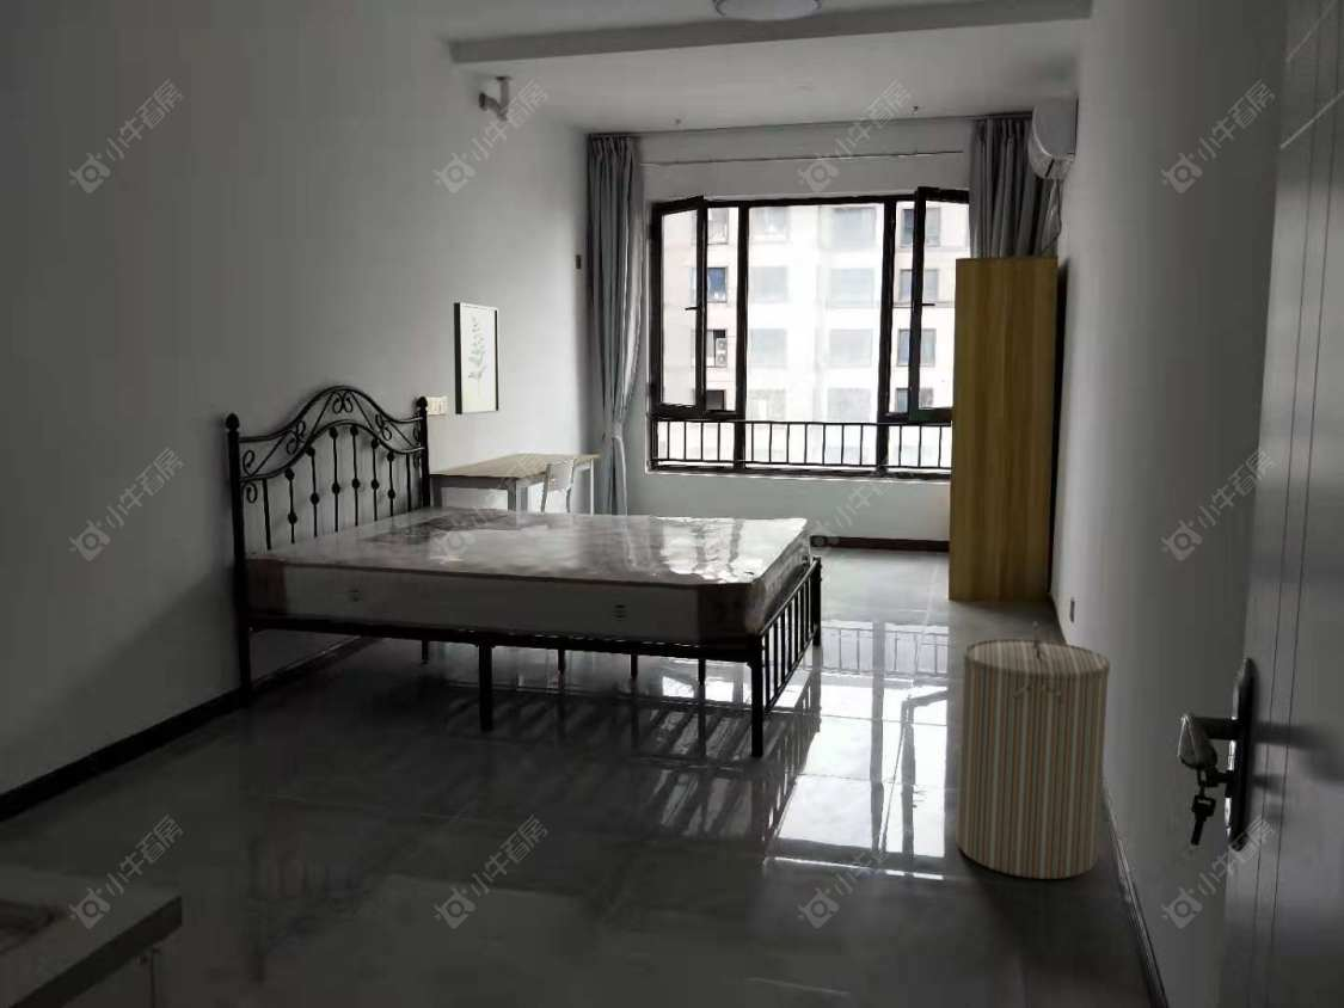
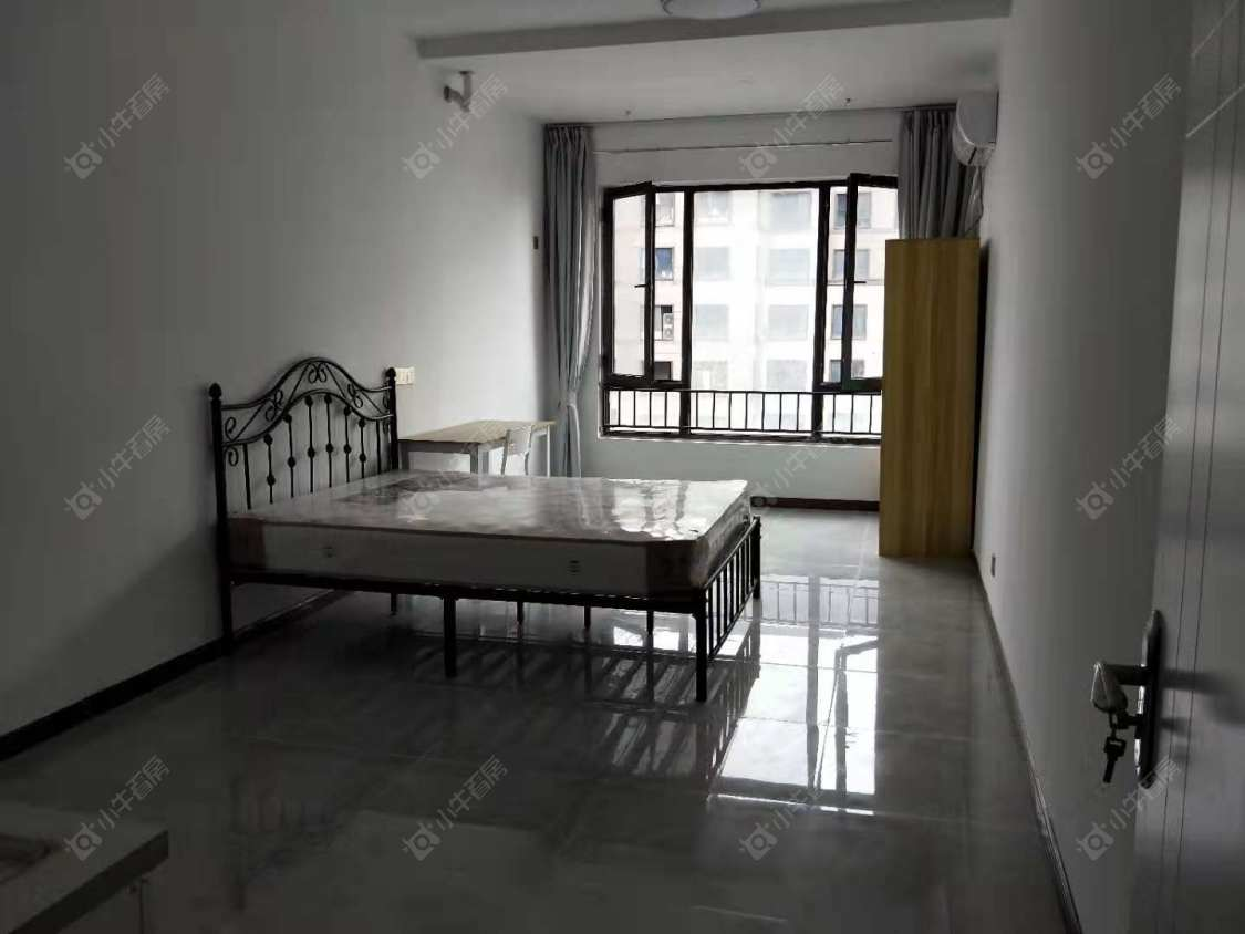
- laundry hamper [955,621,1111,880]
- wall art [453,301,501,416]
